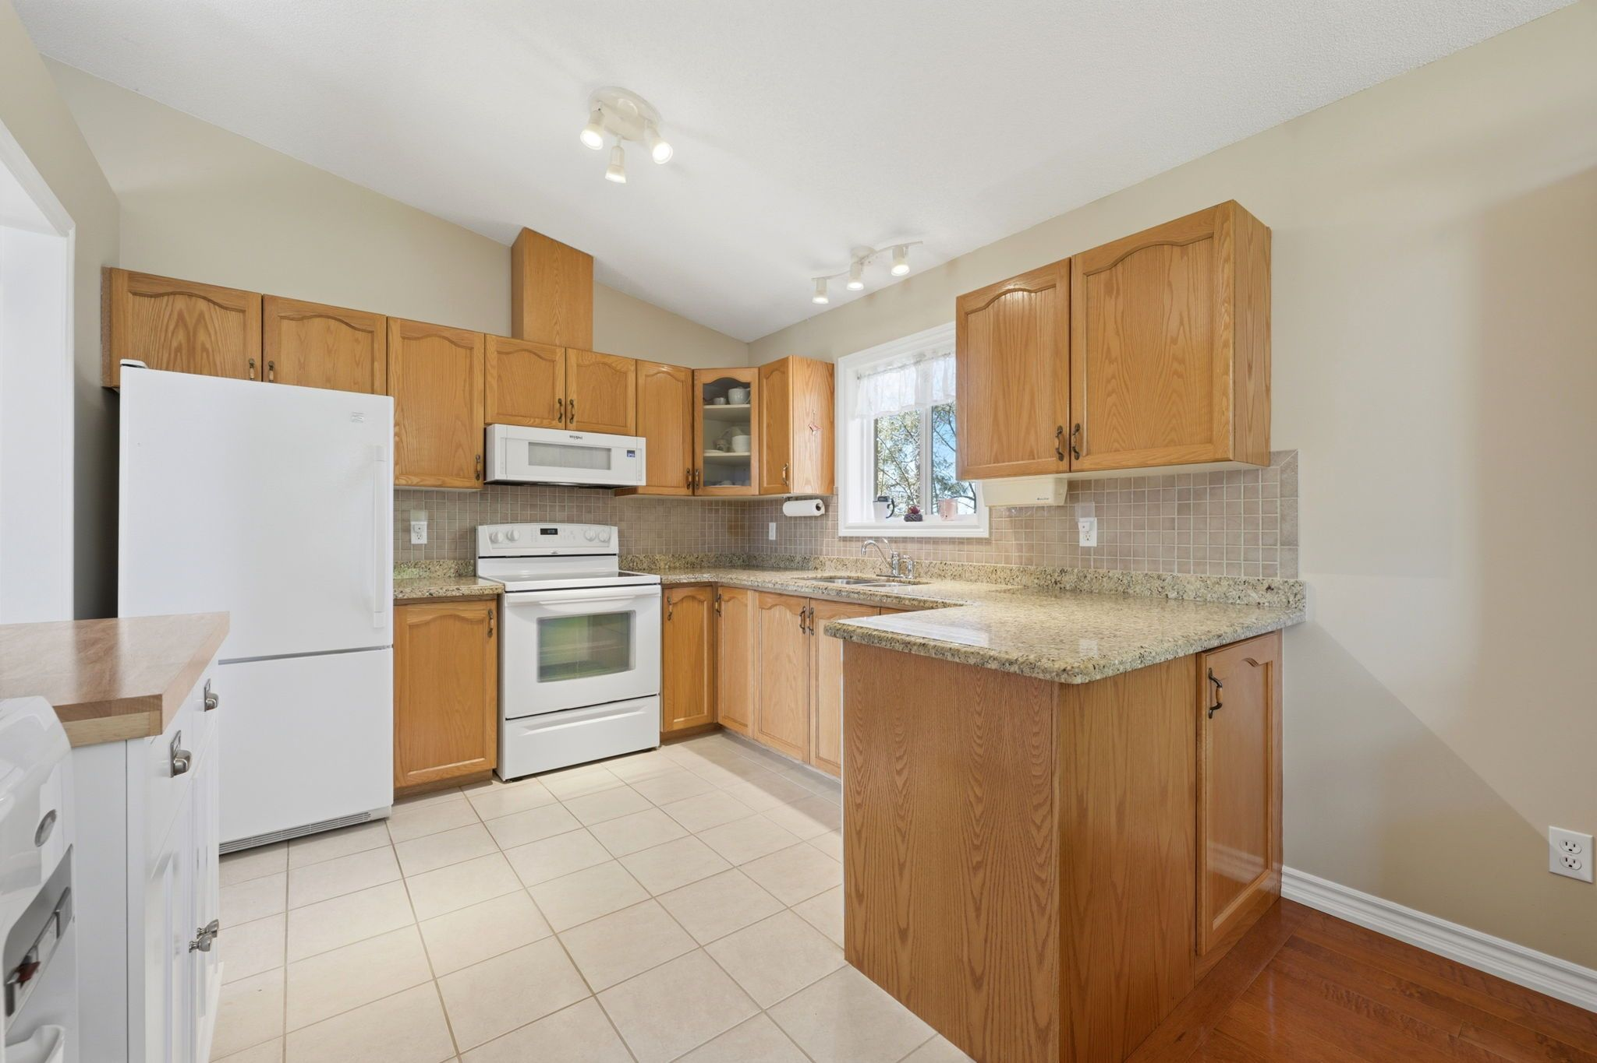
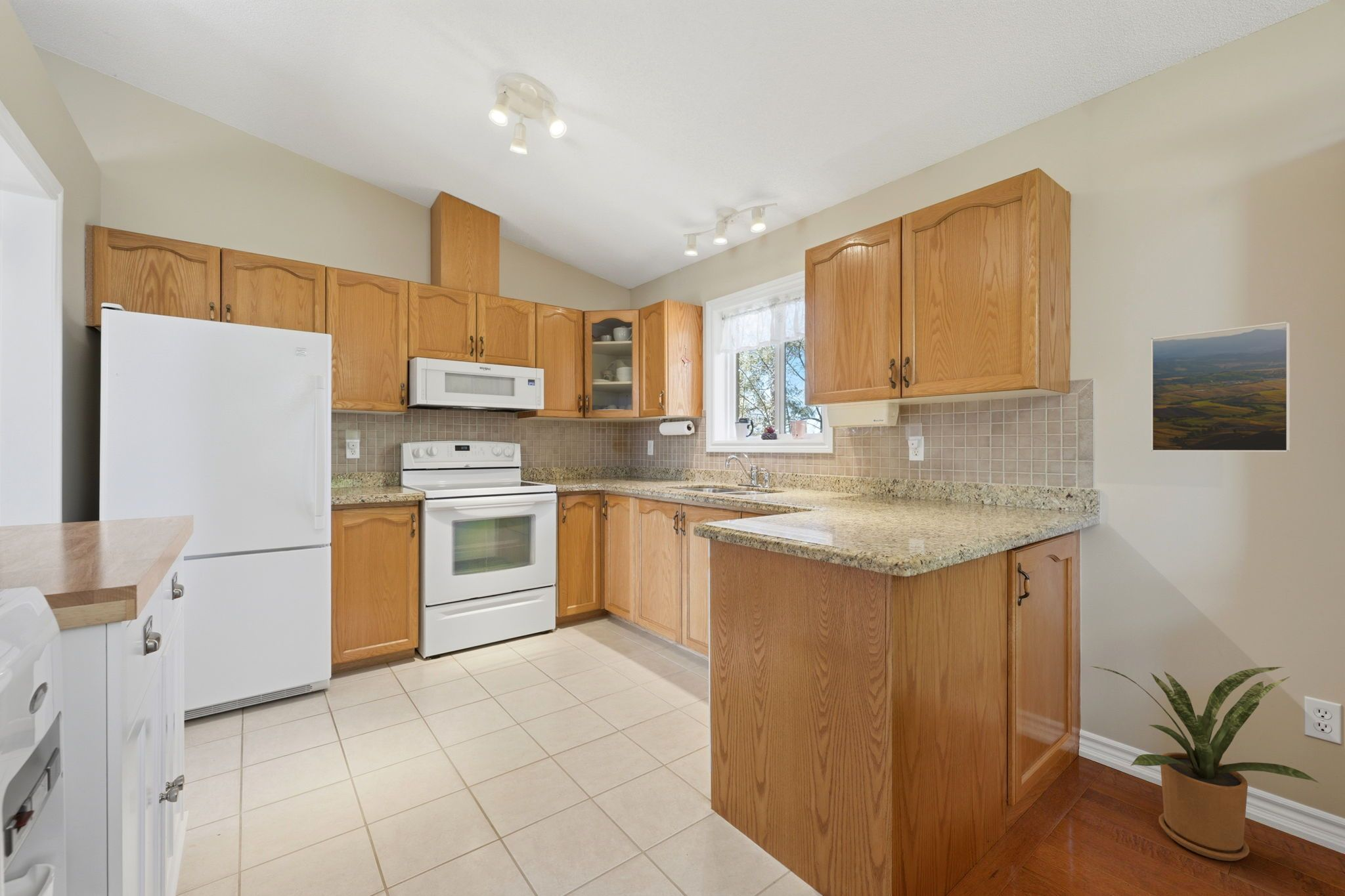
+ house plant [1090,666,1321,862]
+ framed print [1151,321,1290,452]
